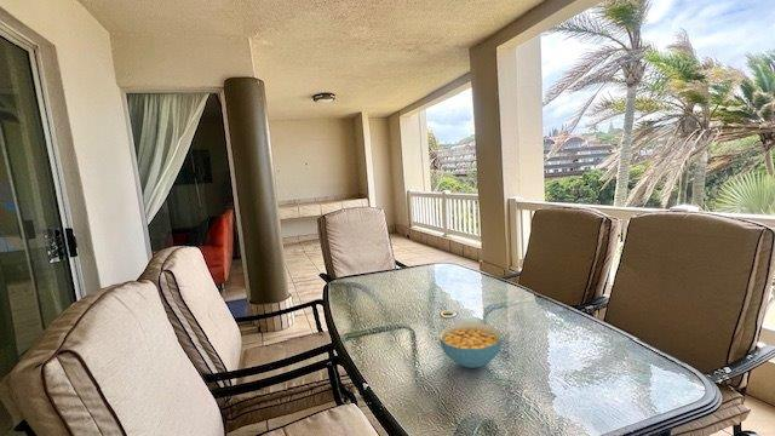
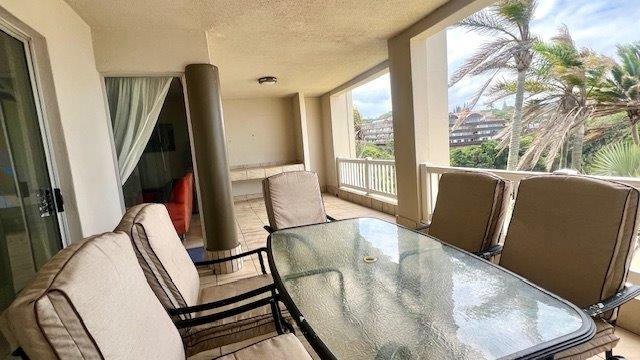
- cereal bowl [438,321,503,369]
